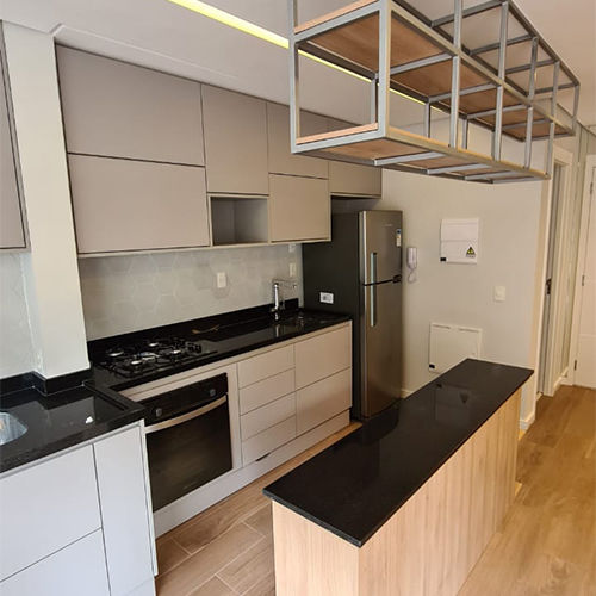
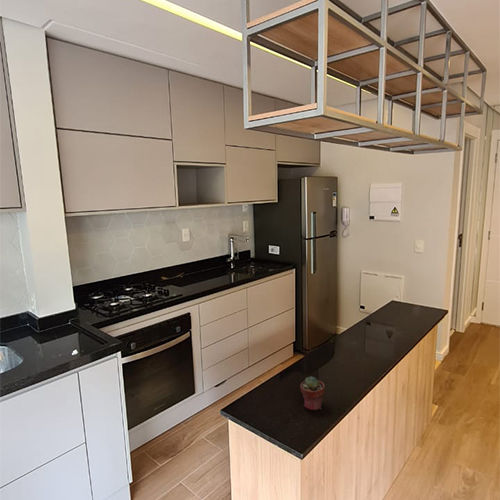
+ potted succulent [299,375,326,411]
